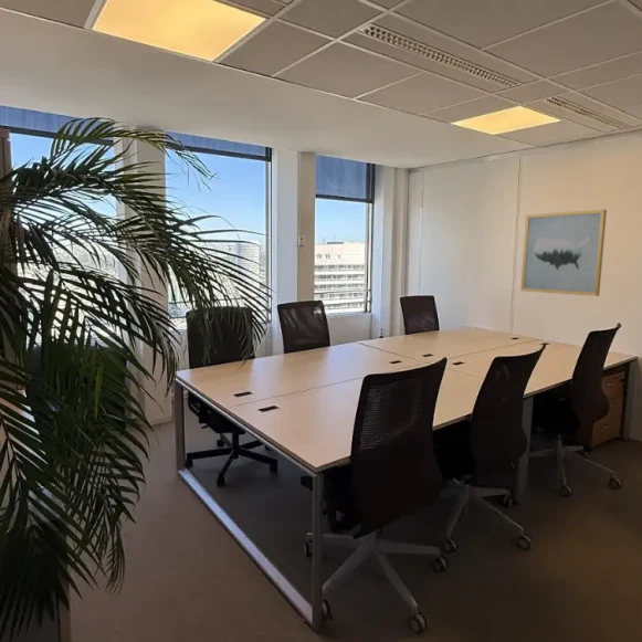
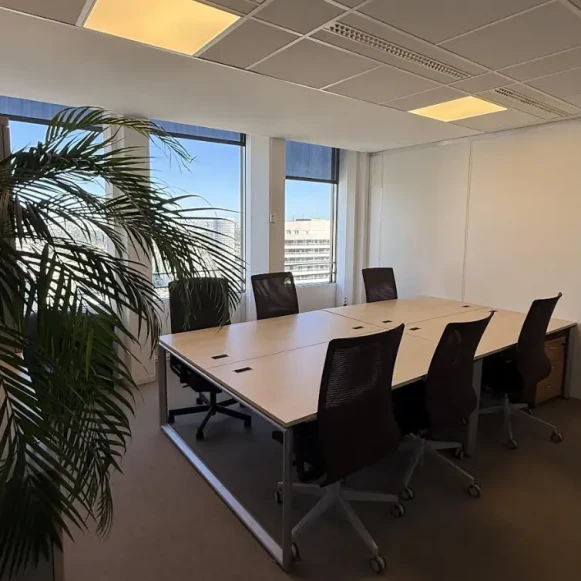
- wall art [519,209,608,297]
